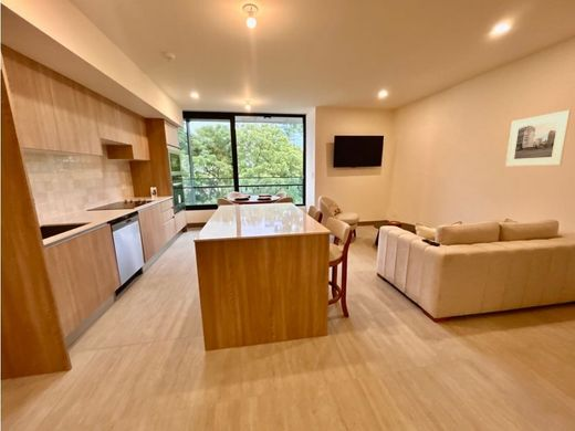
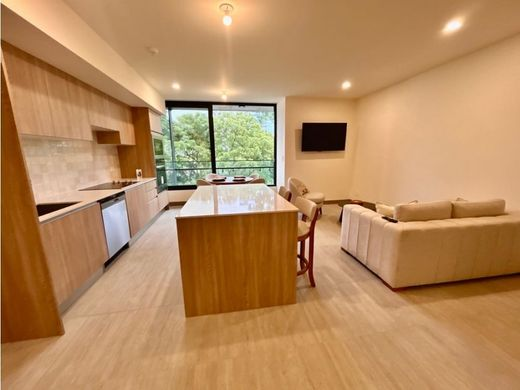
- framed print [504,109,572,167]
